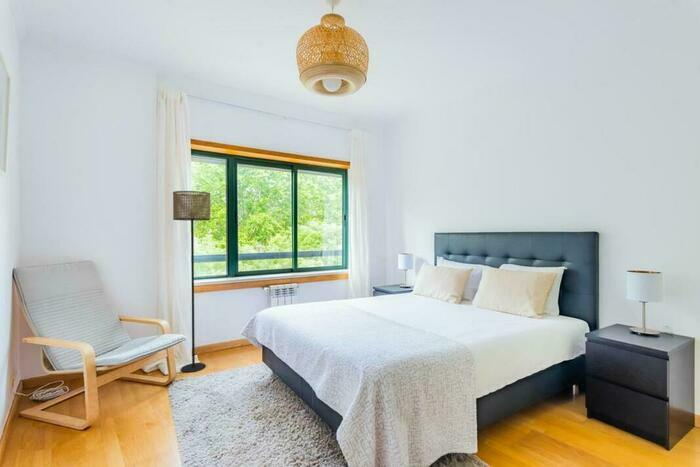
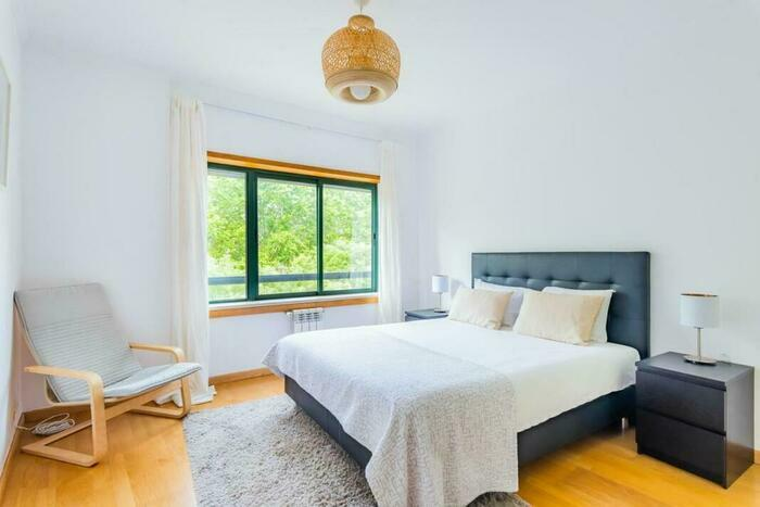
- floor lamp [172,190,212,373]
